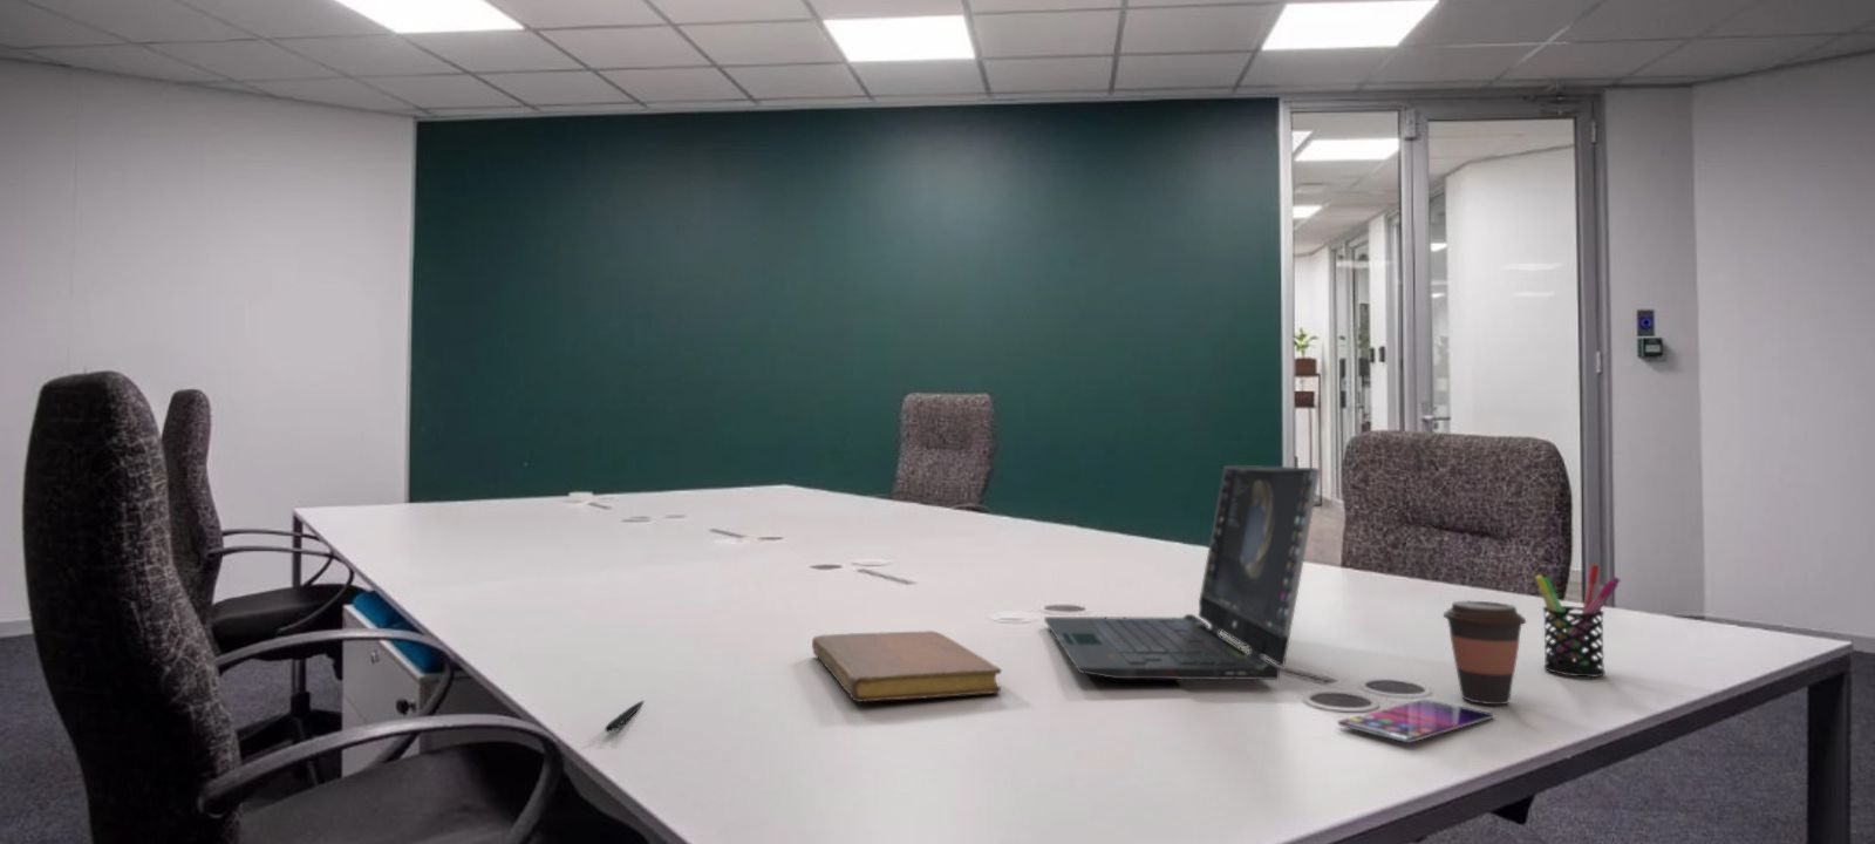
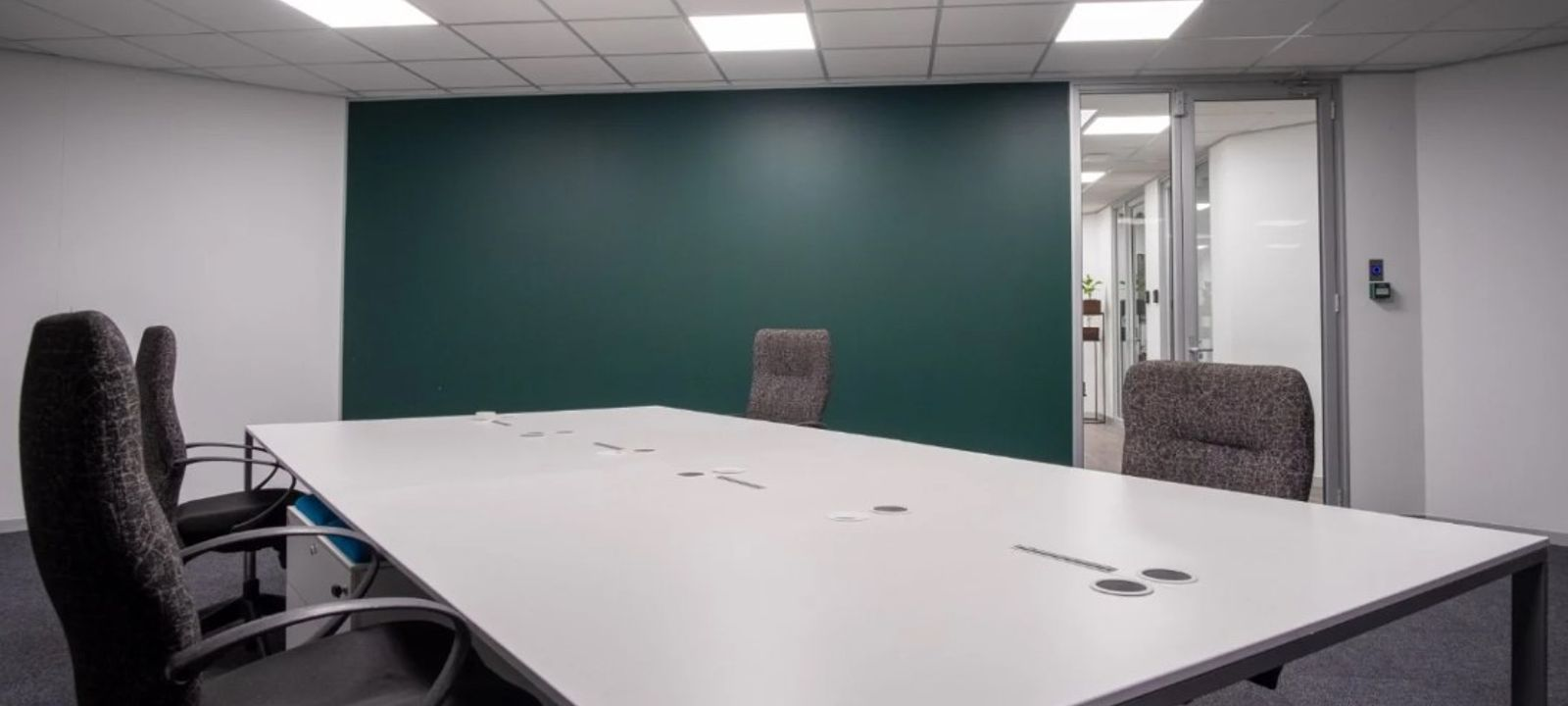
- laptop computer [1043,464,1320,681]
- pen [604,699,645,734]
- pen holder [1534,563,1621,678]
- smartphone [1336,698,1496,744]
- coffee cup [1441,600,1528,705]
- notebook [811,630,1003,703]
